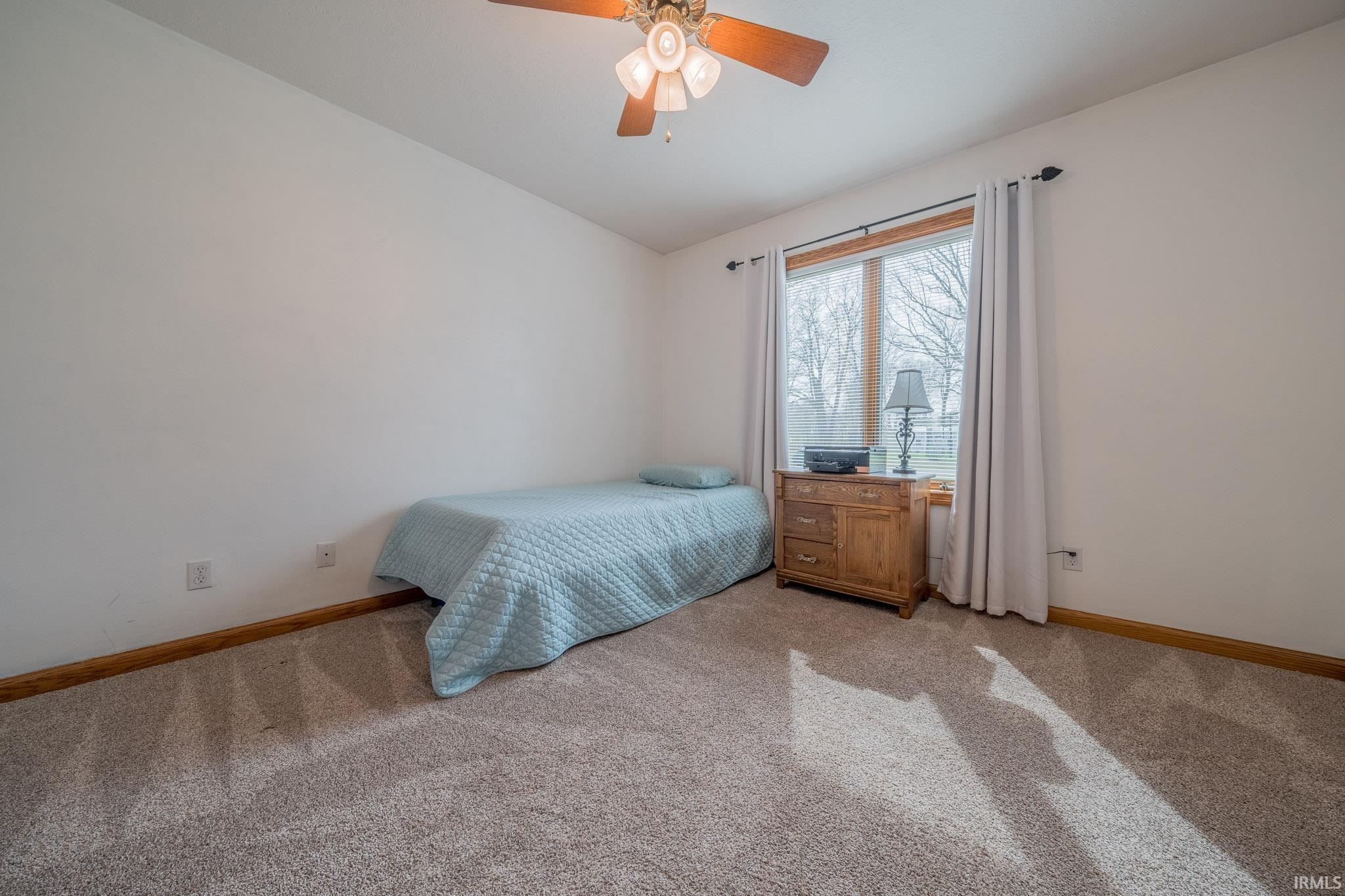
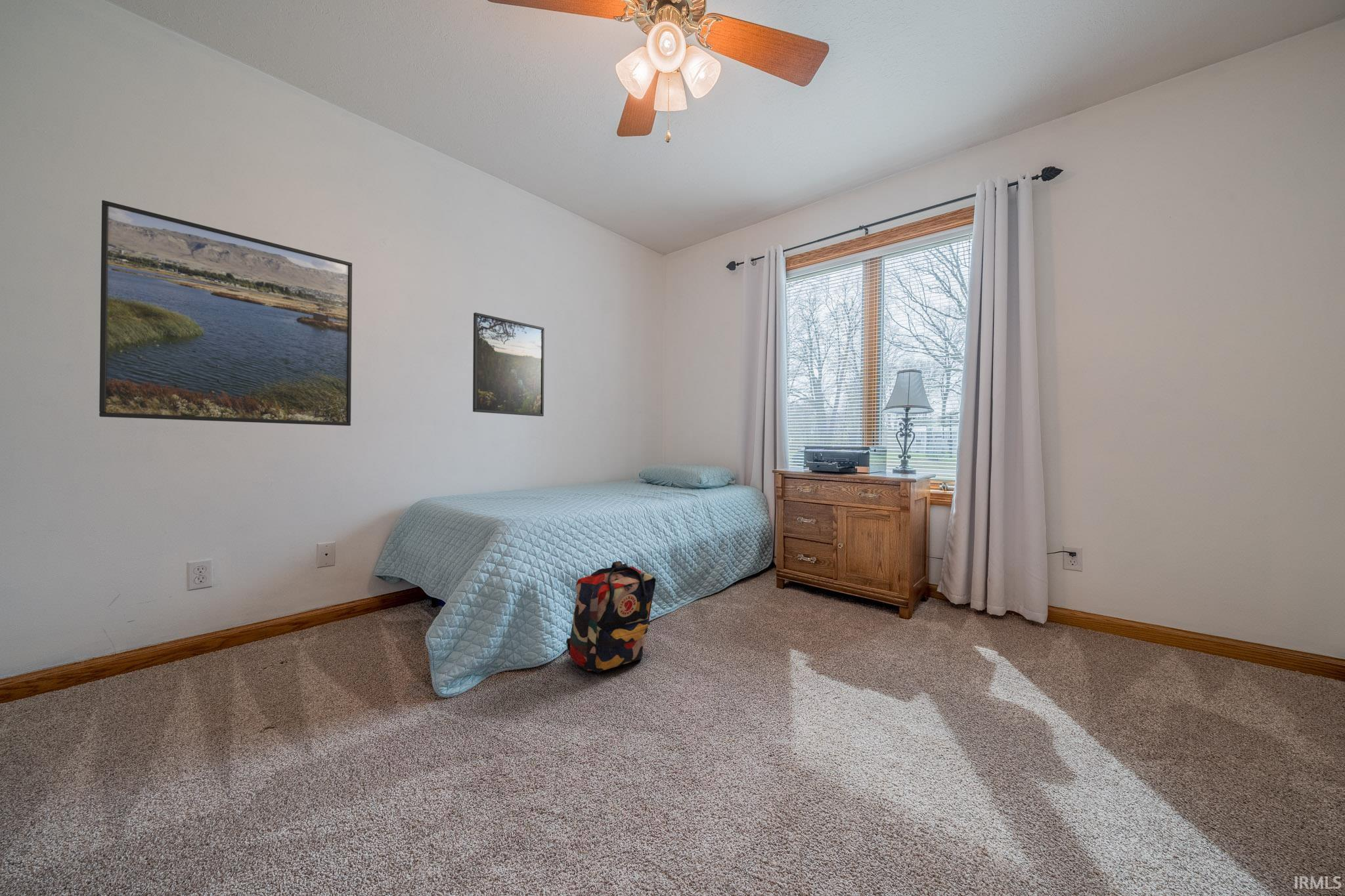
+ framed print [472,312,545,417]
+ backpack [565,561,657,673]
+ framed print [99,200,353,427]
